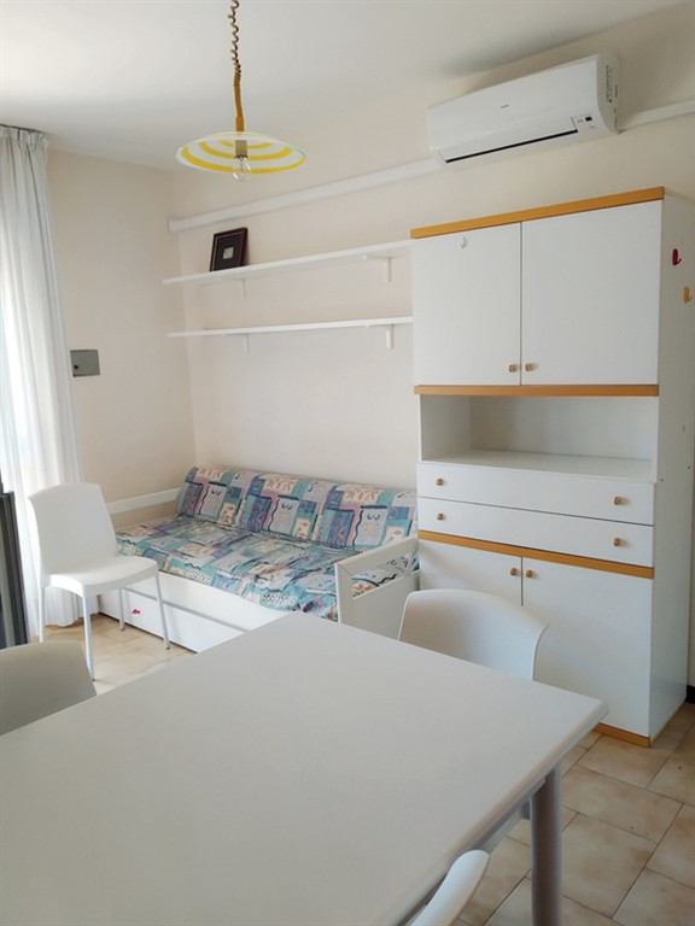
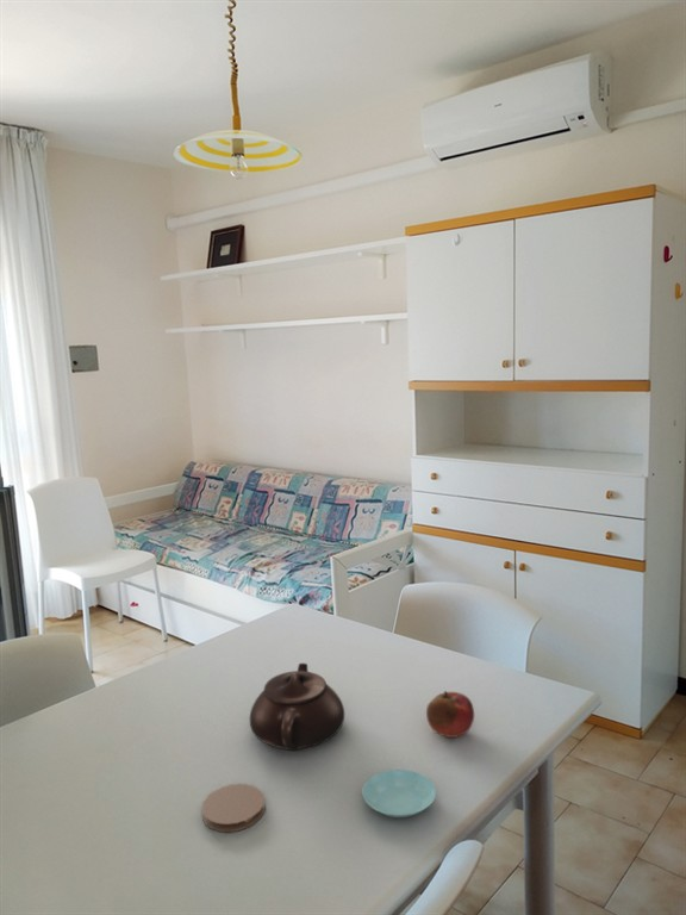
+ saucer [361,768,437,818]
+ teapot [249,662,345,752]
+ coaster [201,783,266,833]
+ fruit [425,690,475,739]
